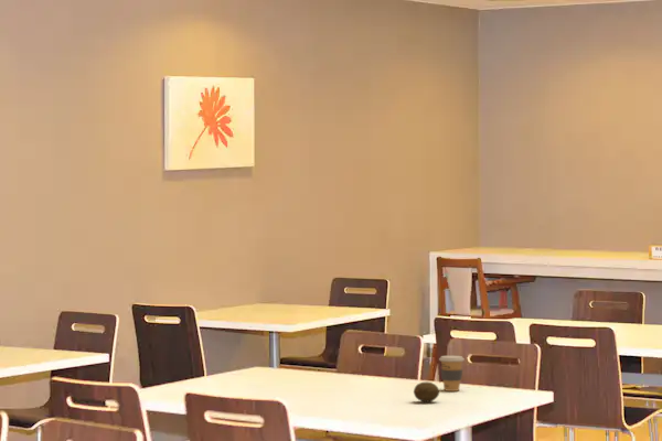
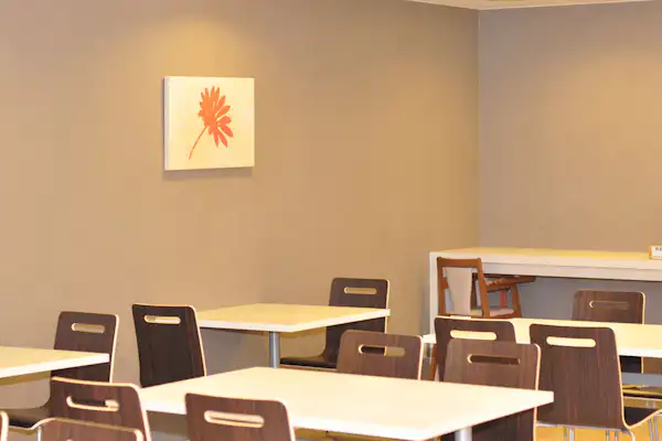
- coffee cup [438,355,466,392]
- fruit [413,381,440,402]
